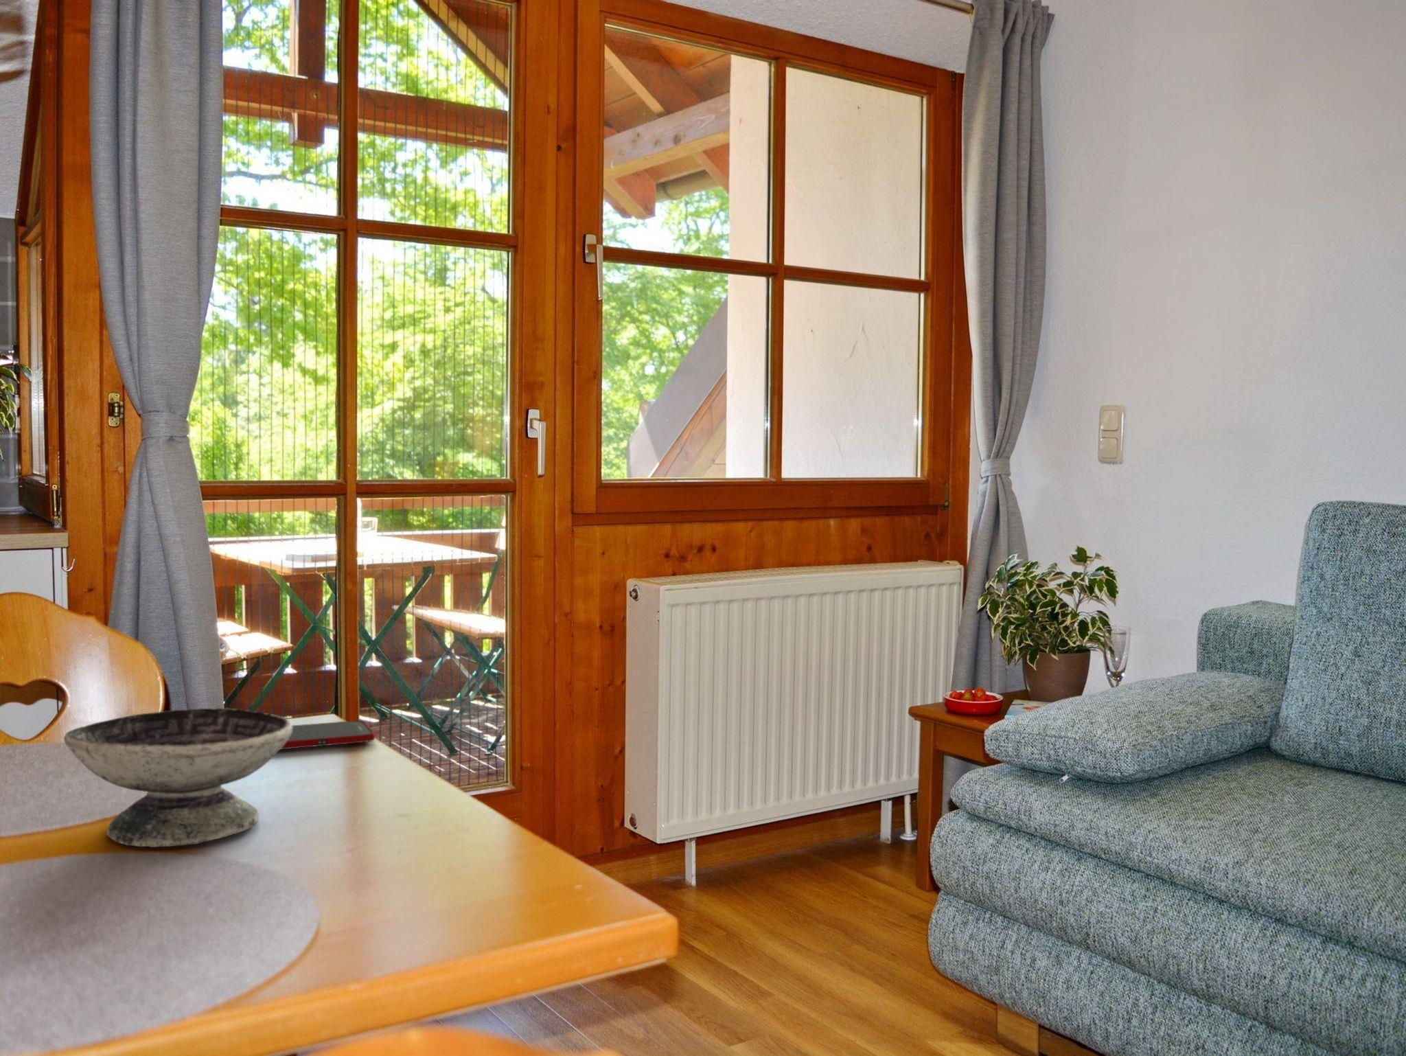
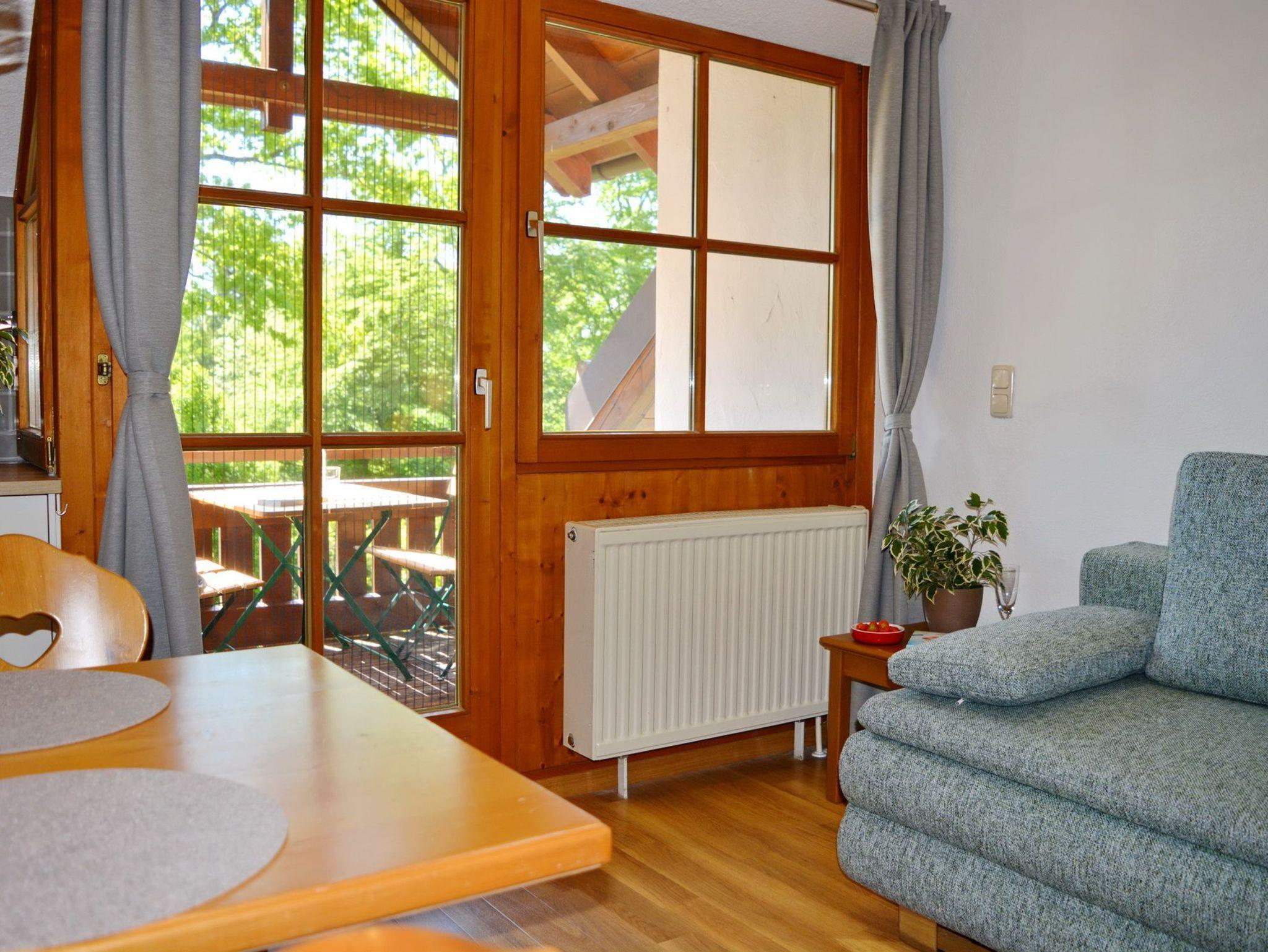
- cell phone [279,720,376,751]
- bowl [63,708,293,847]
